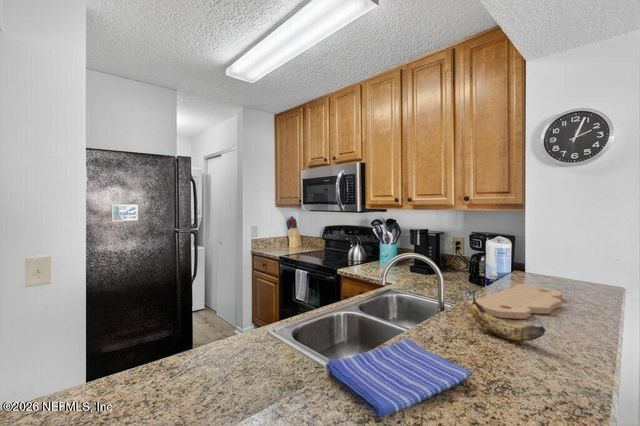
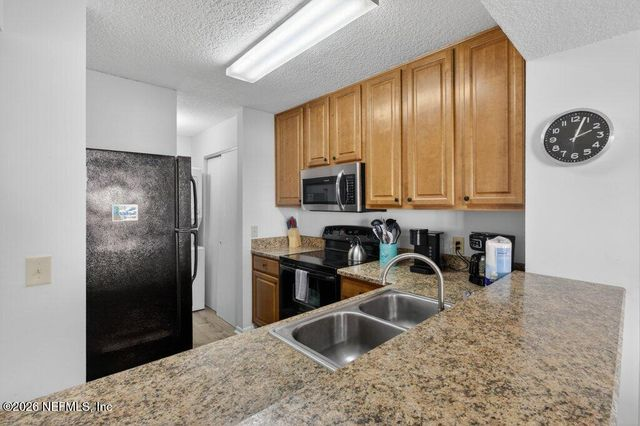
- dish towel [325,337,474,418]
- cutting board [467,283,564,320]
- banana [470,288,547,342]
